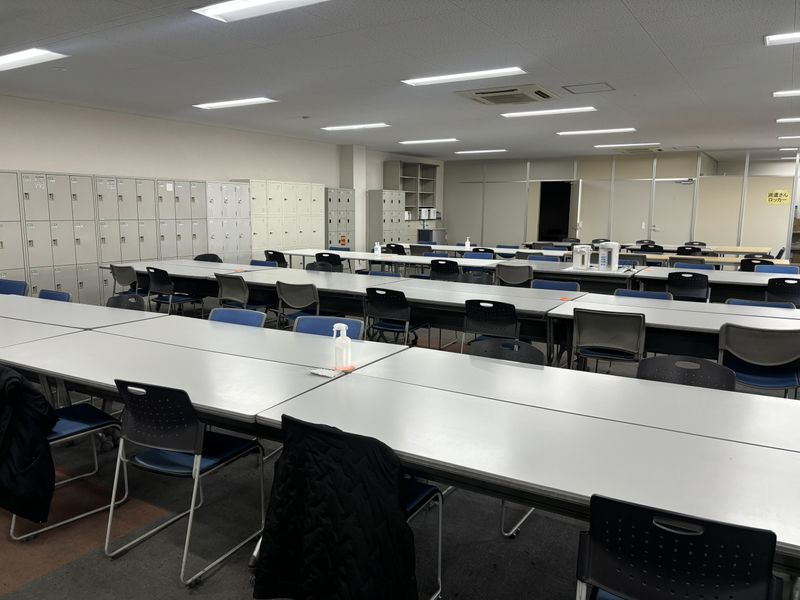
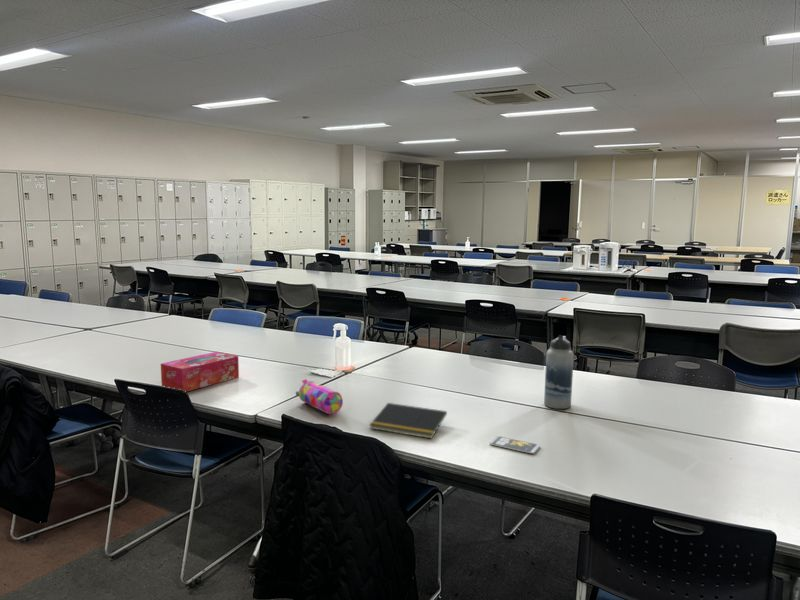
+ pencil case [295,378,344,415]
+ water bottle [543,334,575,410]
+ notepad [369,402,448,440]
+ tissue box [160,351,240,392]
+ smartphone [489,435,541,454]
